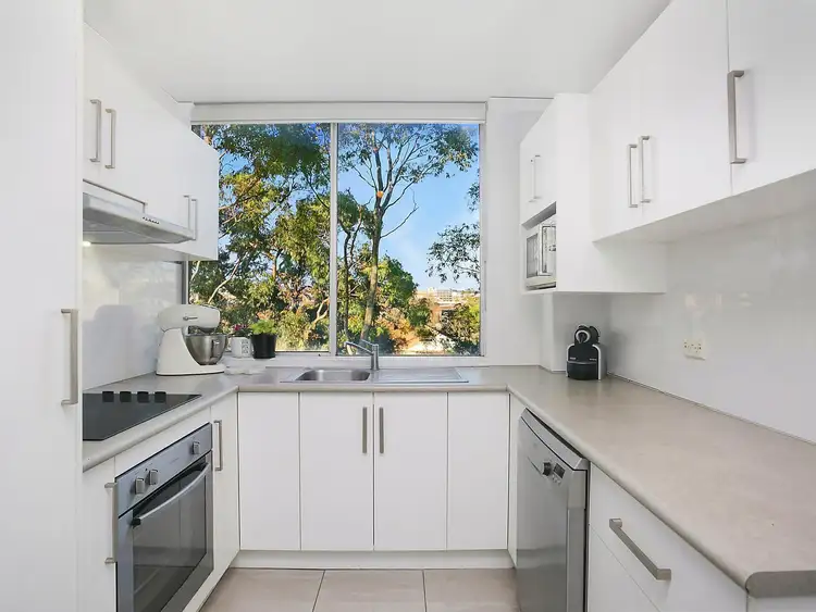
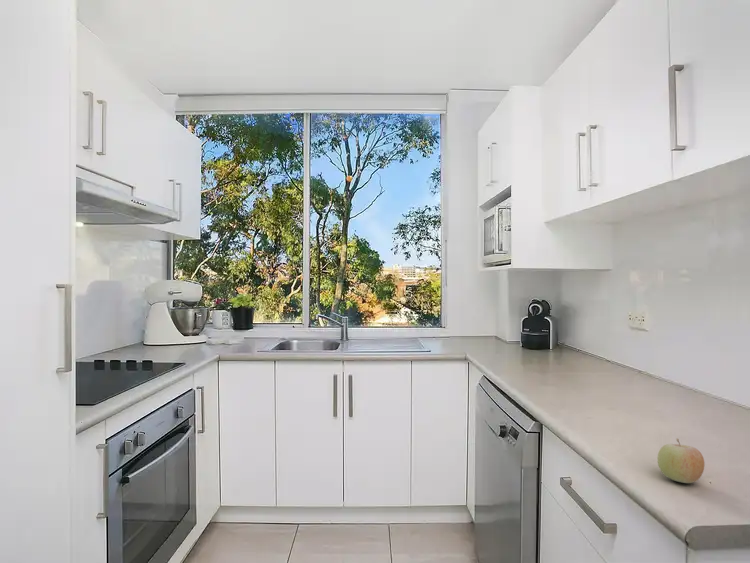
+ fruit [656,438,705,484]
